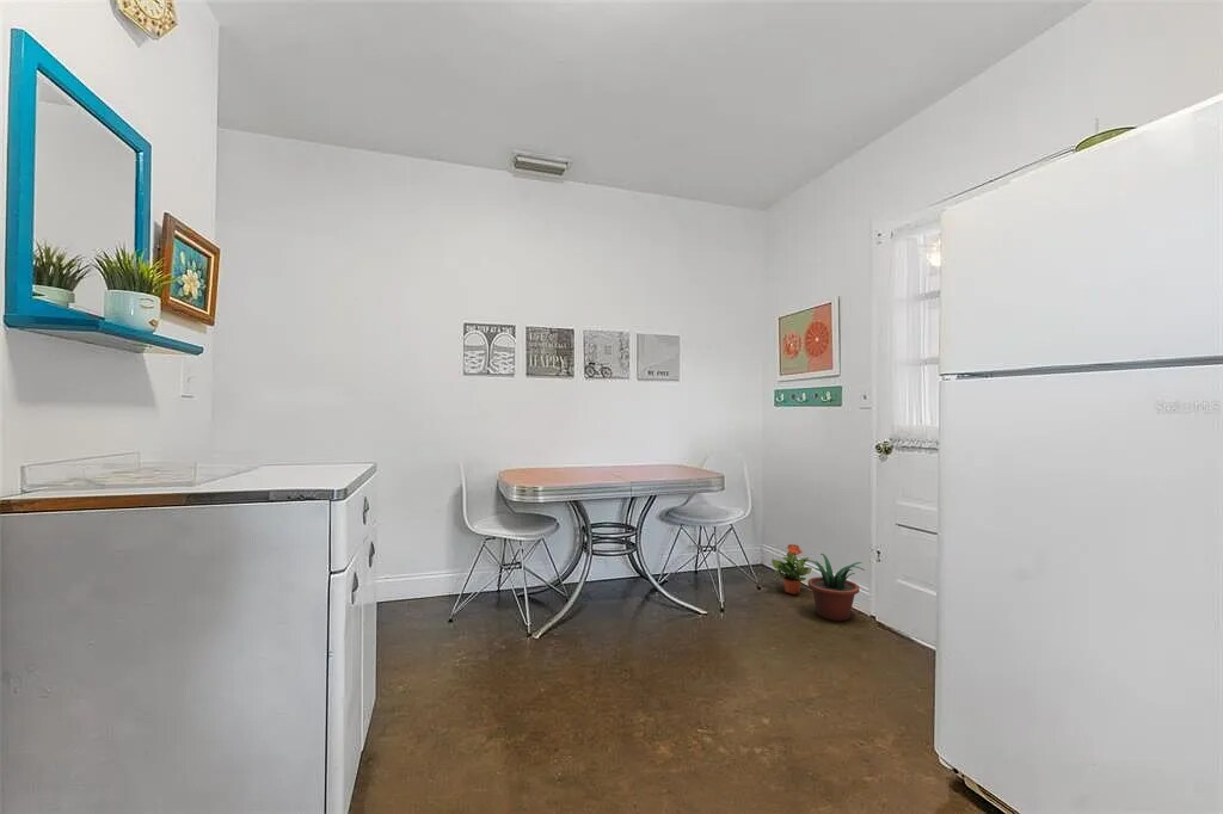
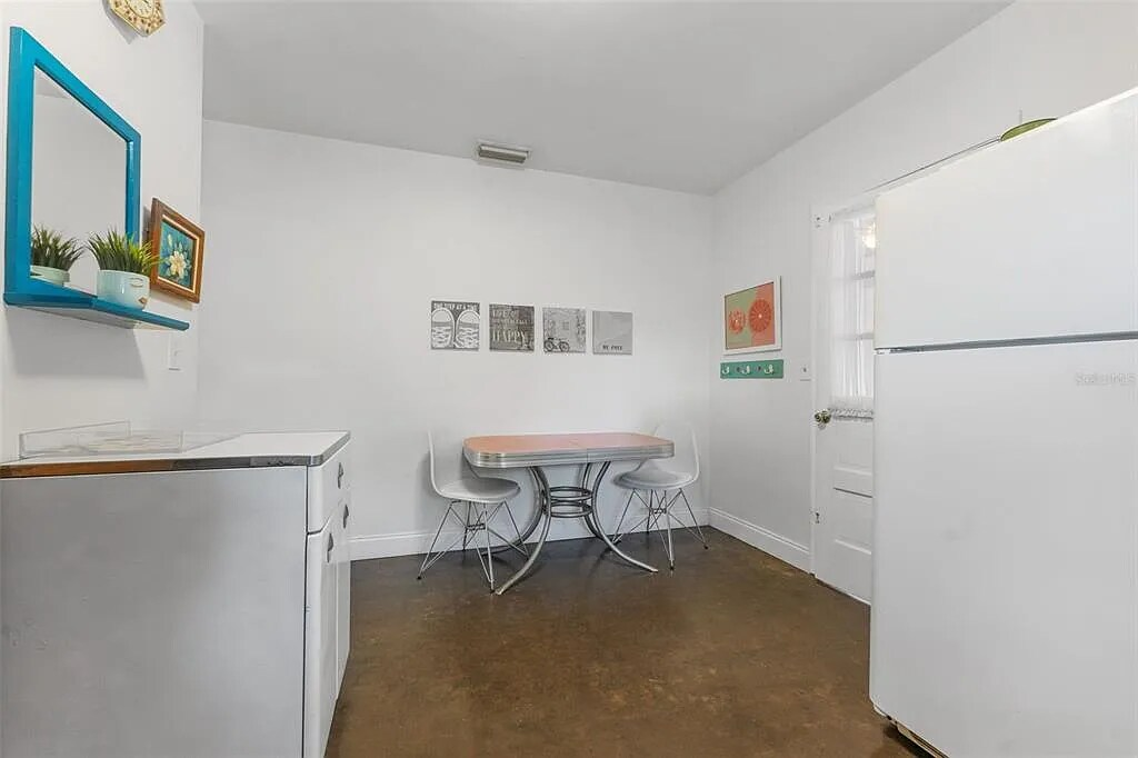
- potted plant [770,543,813,596]
- potted plant [806,553,866,622]
